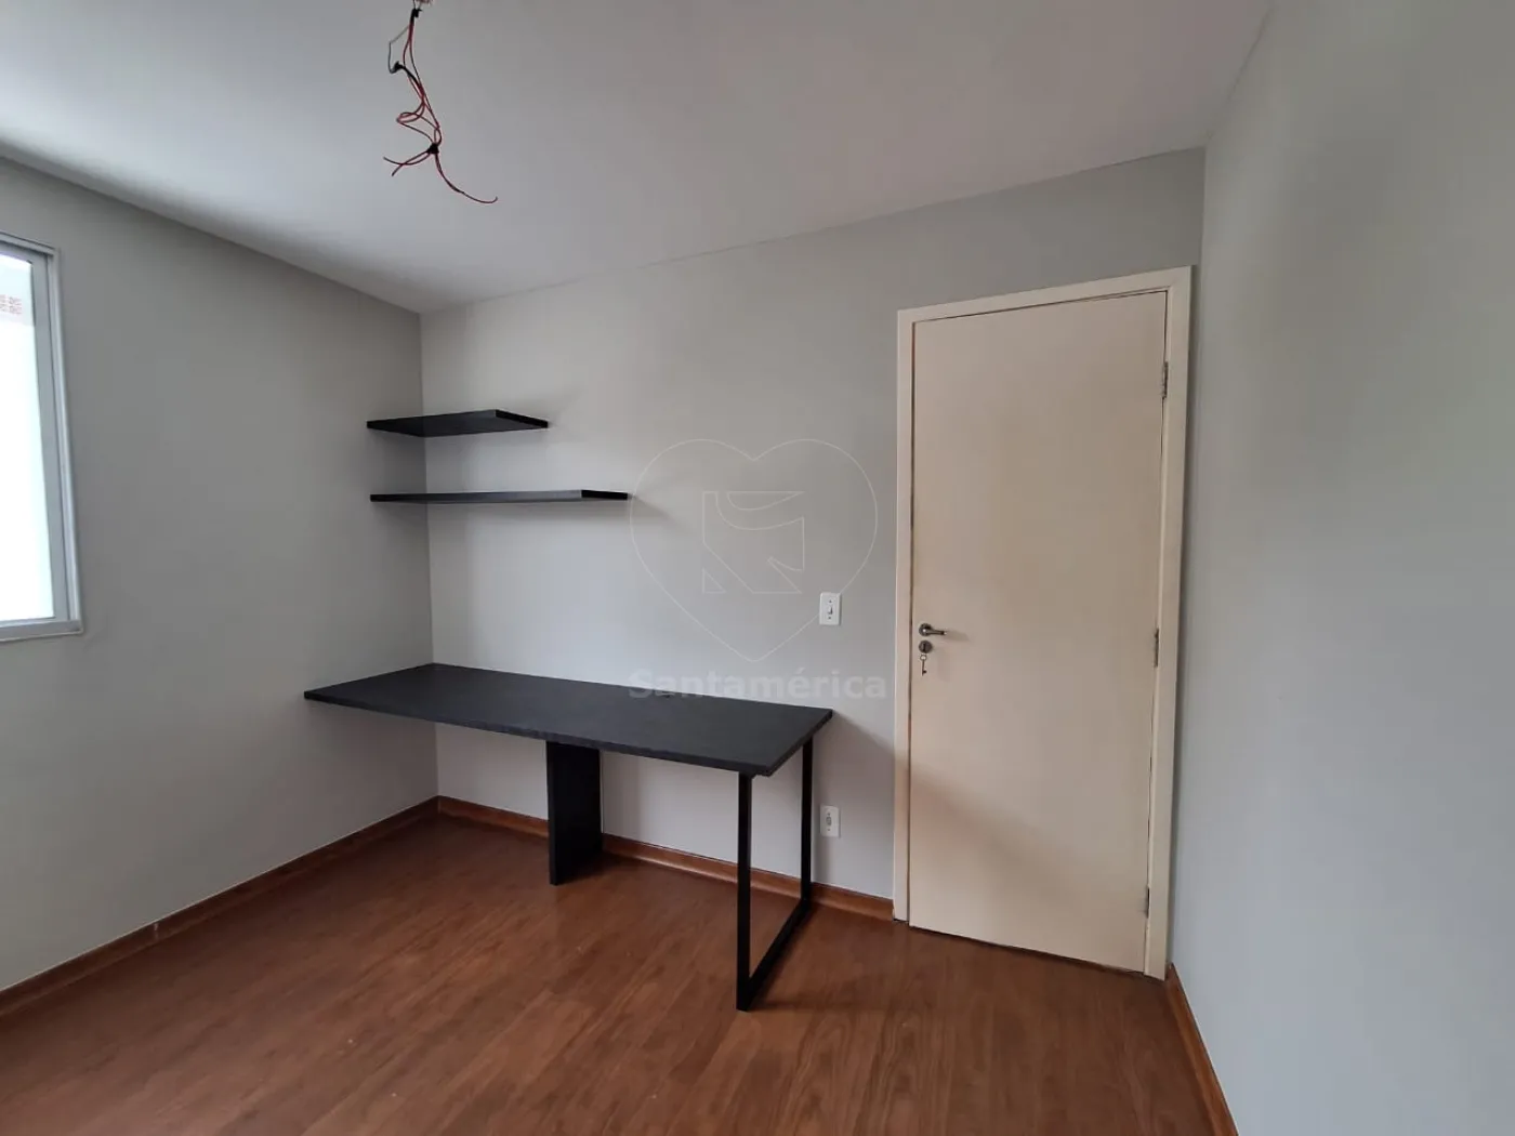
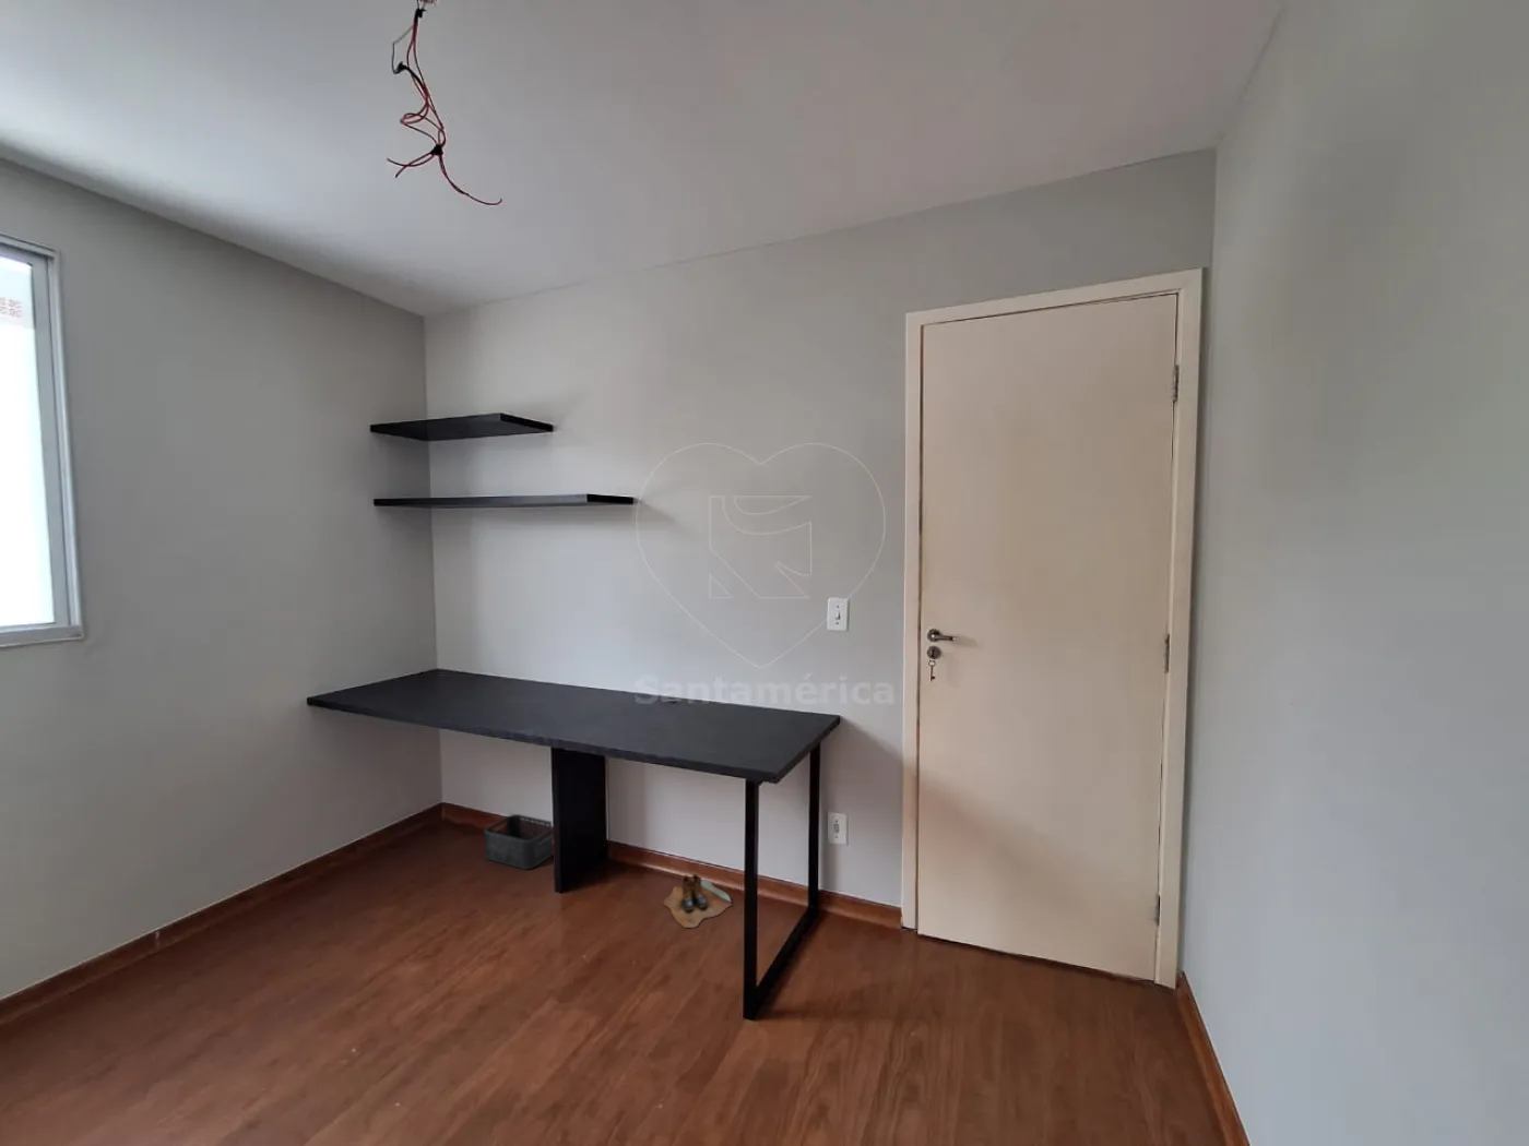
+ boots [663,872,734,929]
+ storage bin [484,813,554,870]
